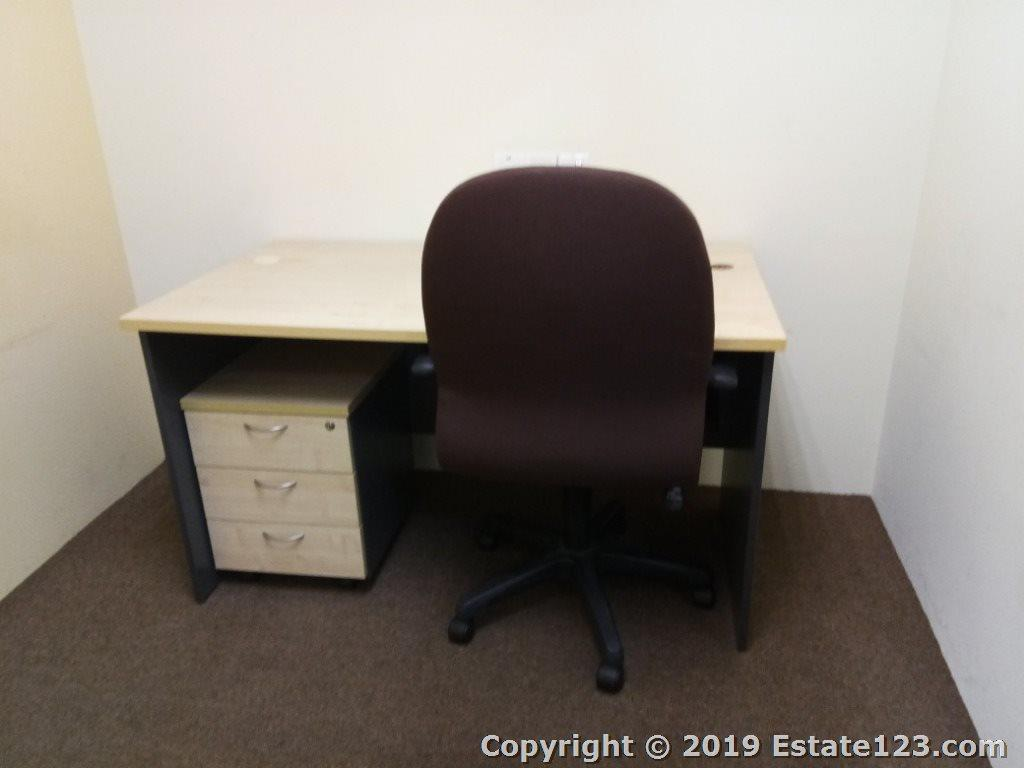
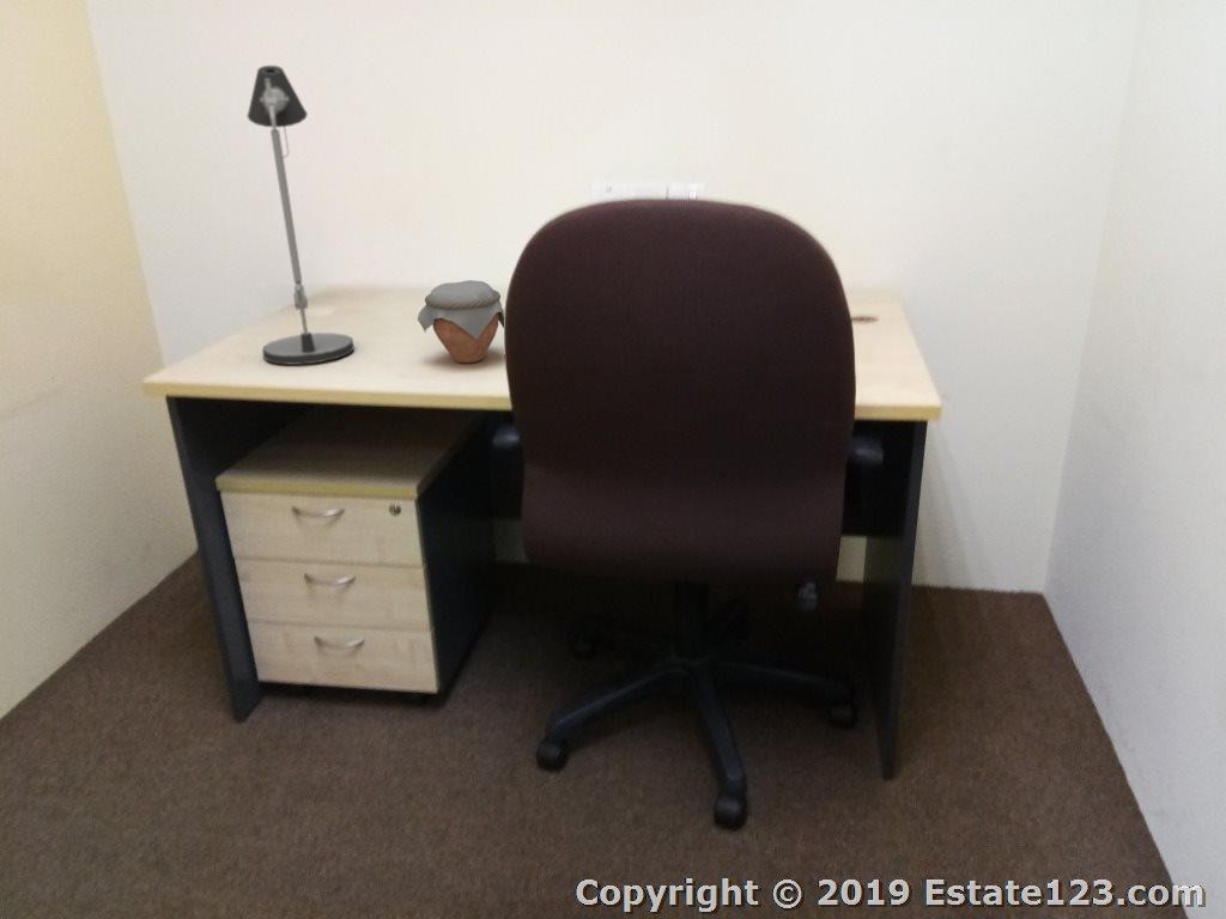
+ jar [417,279,505,364]
+ desk lamp [245,65,356,365]
